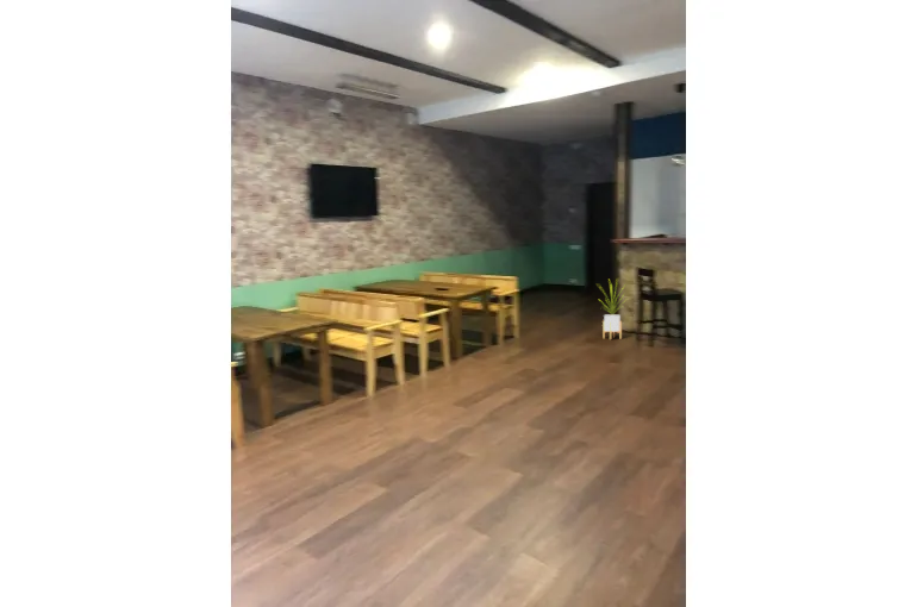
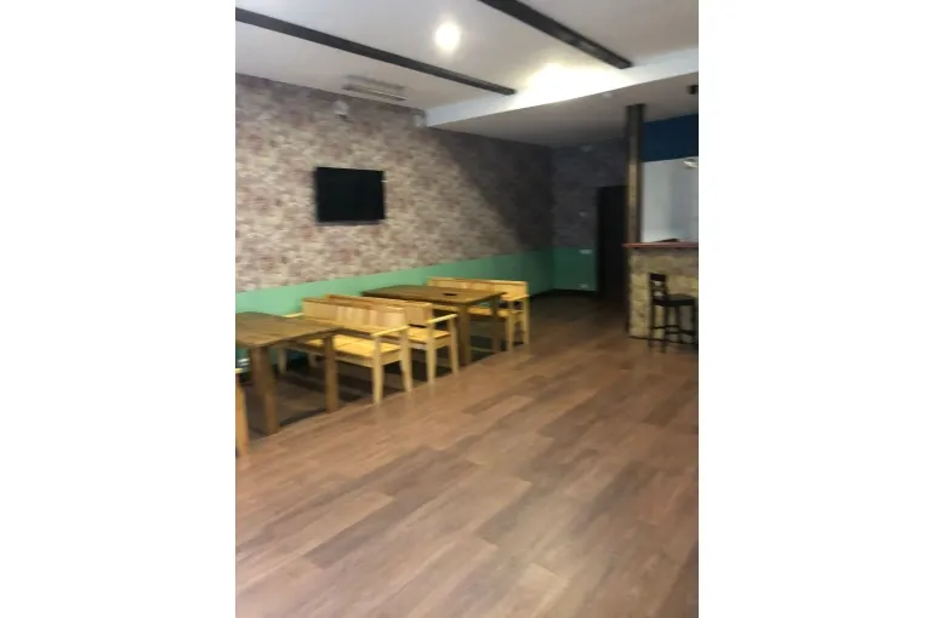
- house plant [597,277,629,340]
